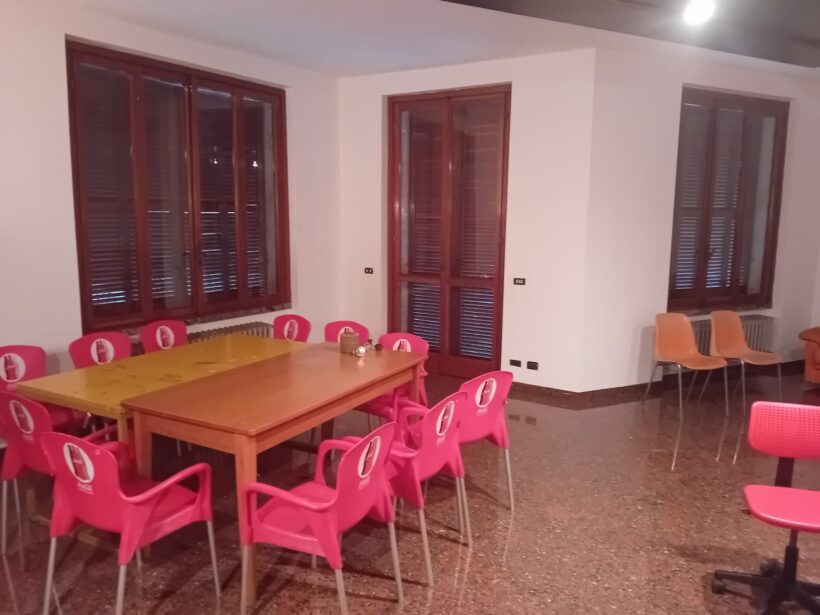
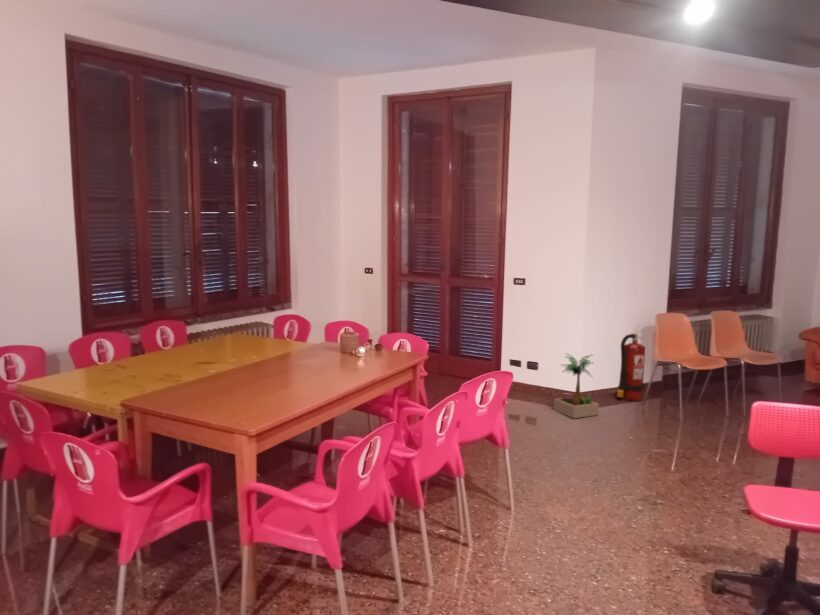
+ fire extinguisher [616,328,646,402]
+ potted plant [553,352,600,419]
